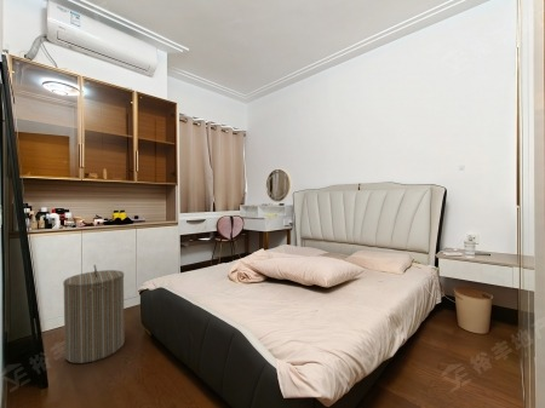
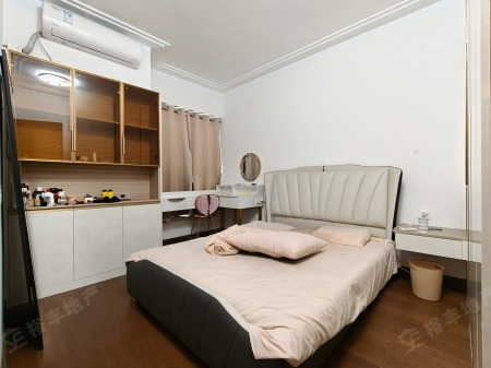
- laundry hamper [62,264,126,364]
